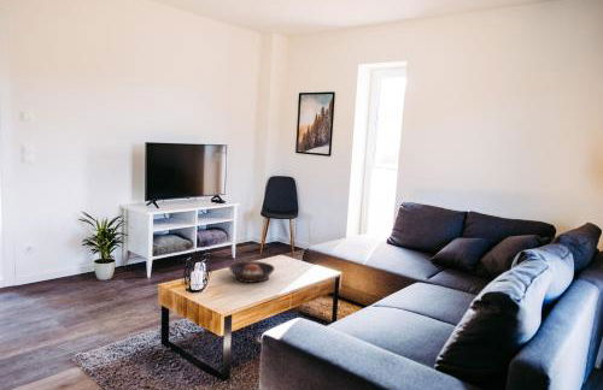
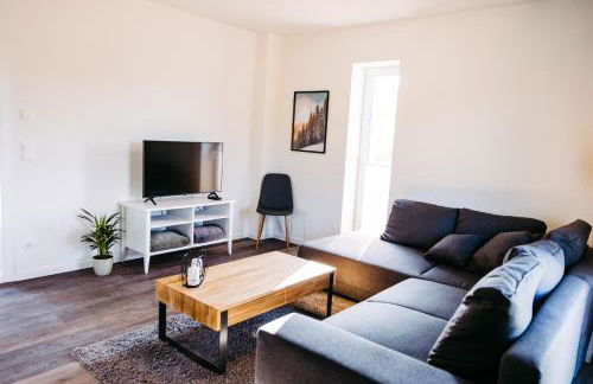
- bowl [228,260,276,284]
